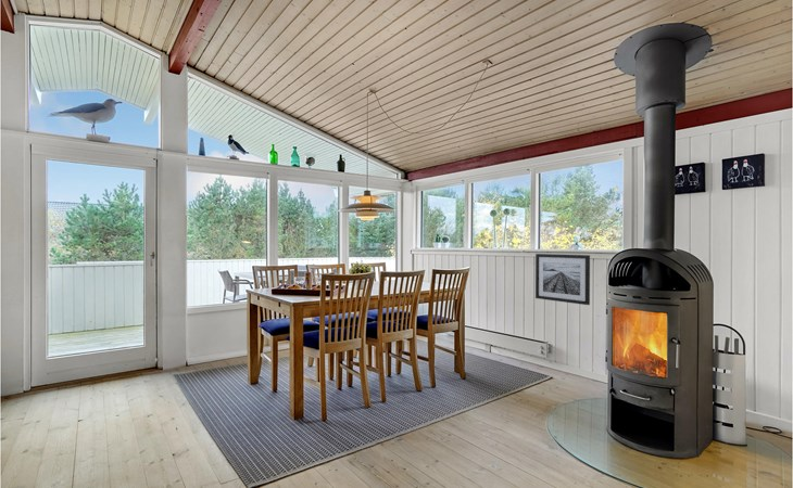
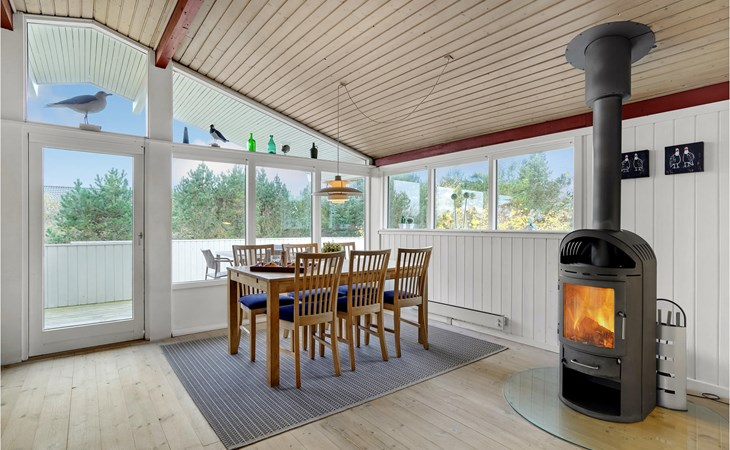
- wall art [534,253,591,306]
